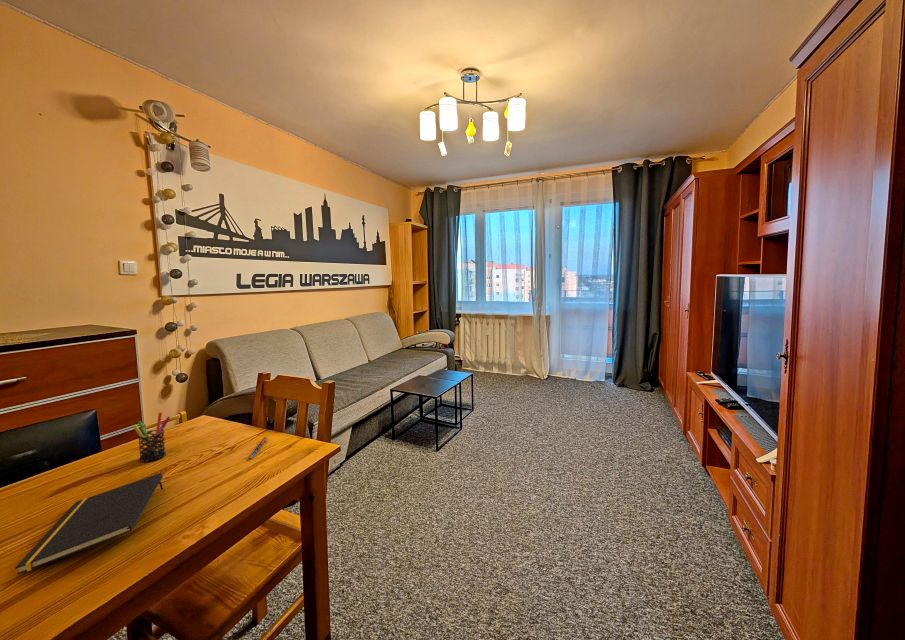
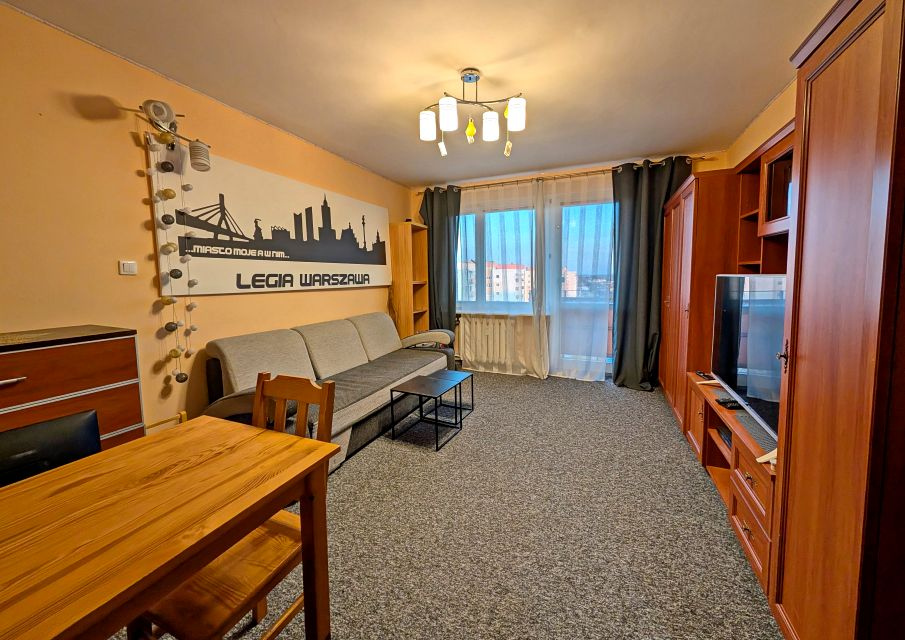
- pen holder [132,412,171,463]
- pen [249,436,268,459]
- notepad [14,472,164,576]
